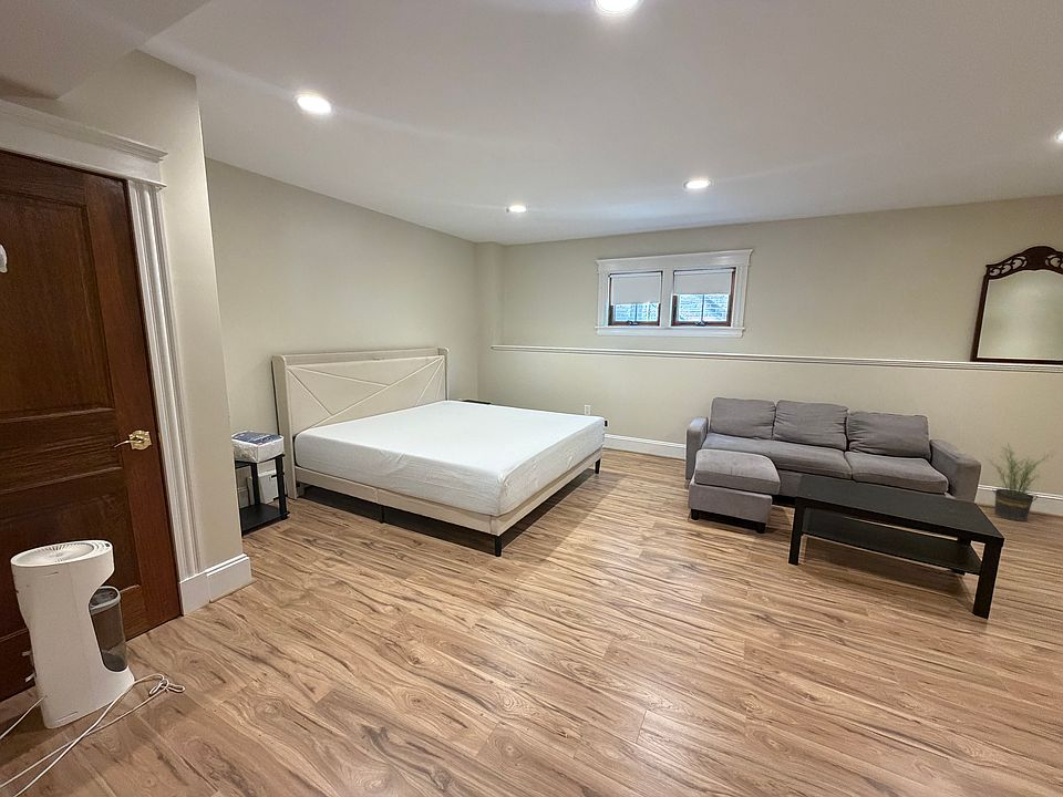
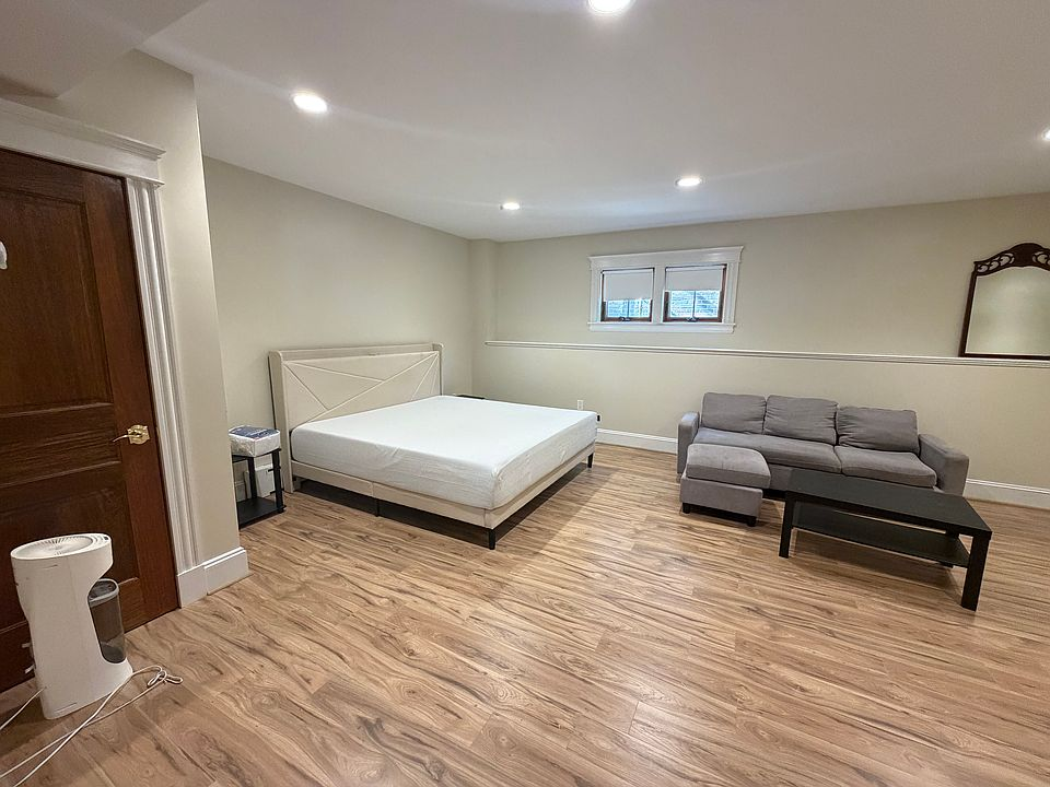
- potted plant [982,443,1059,522]
